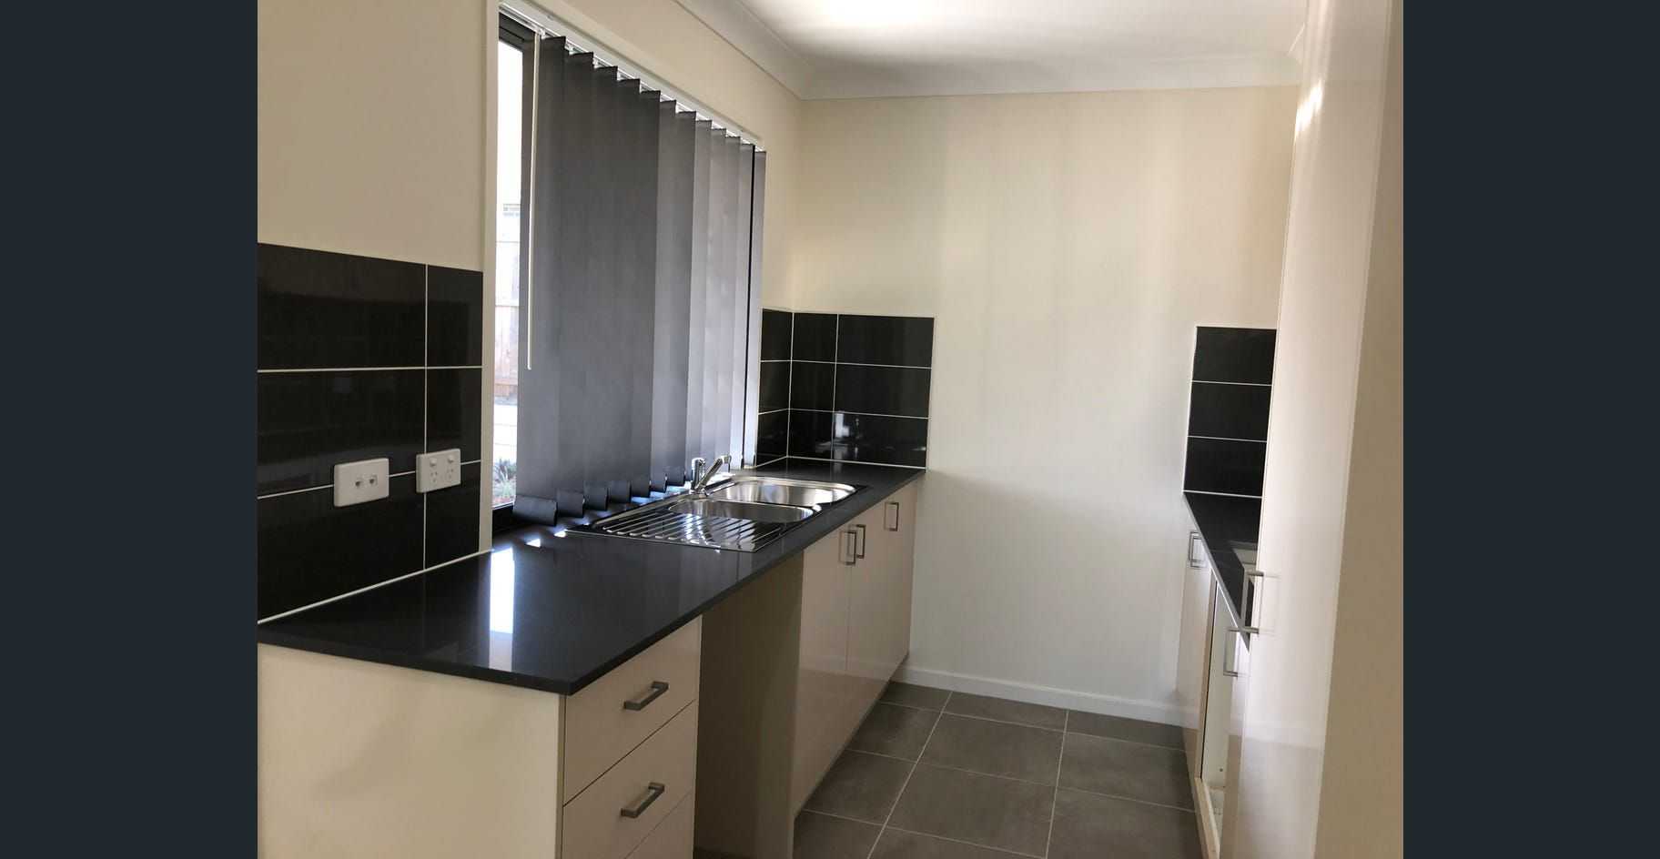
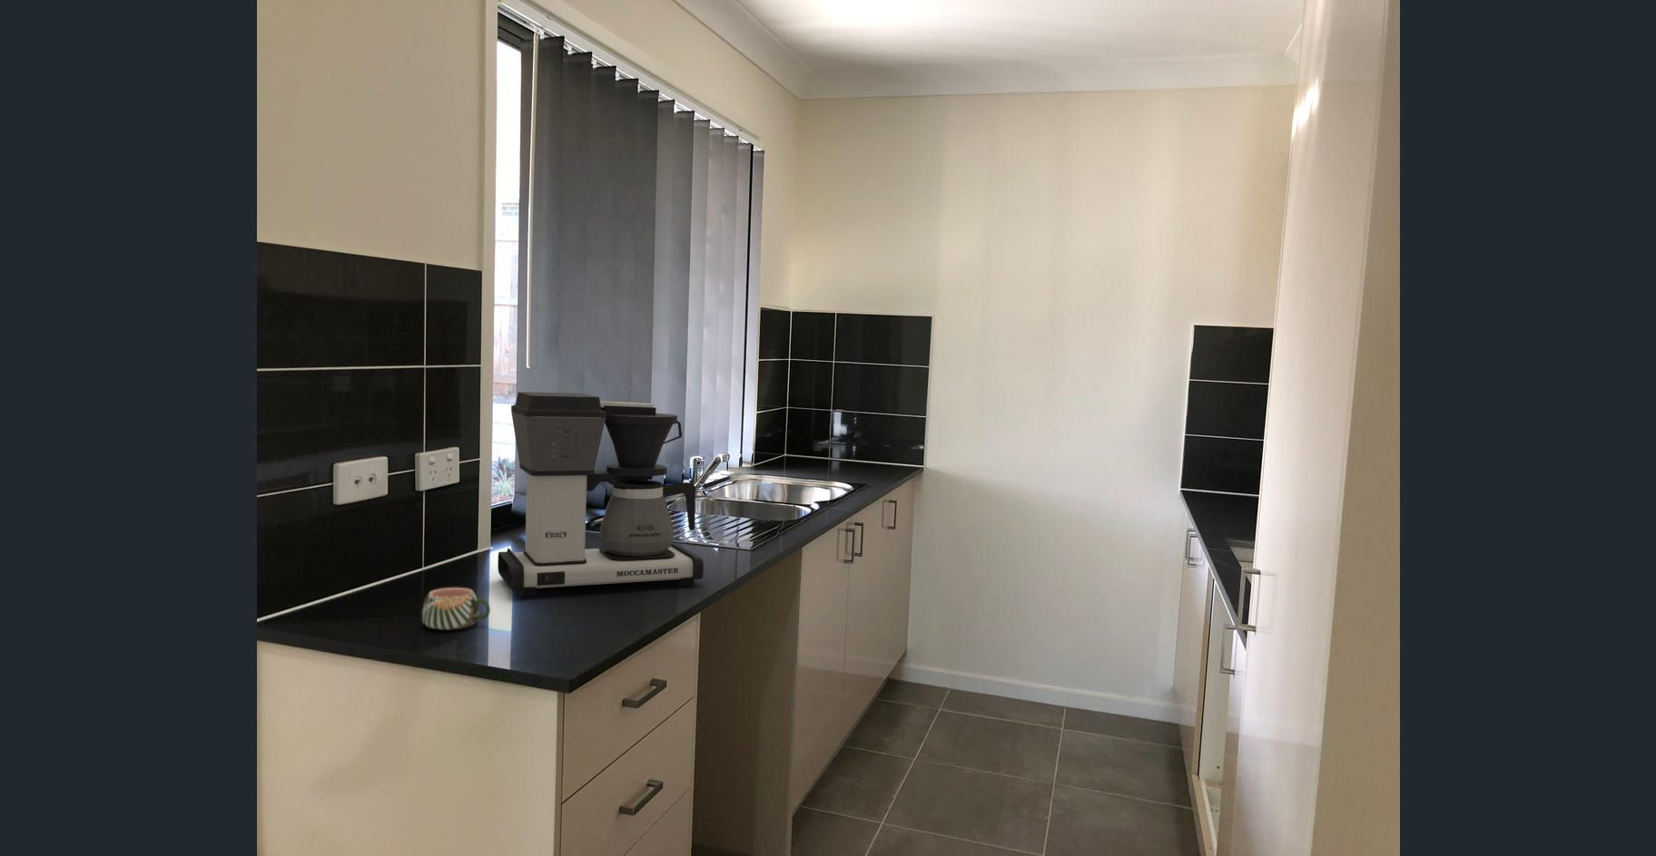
+ coffee maker [496,391,705,597]
+ mug [421,586,491,630]
